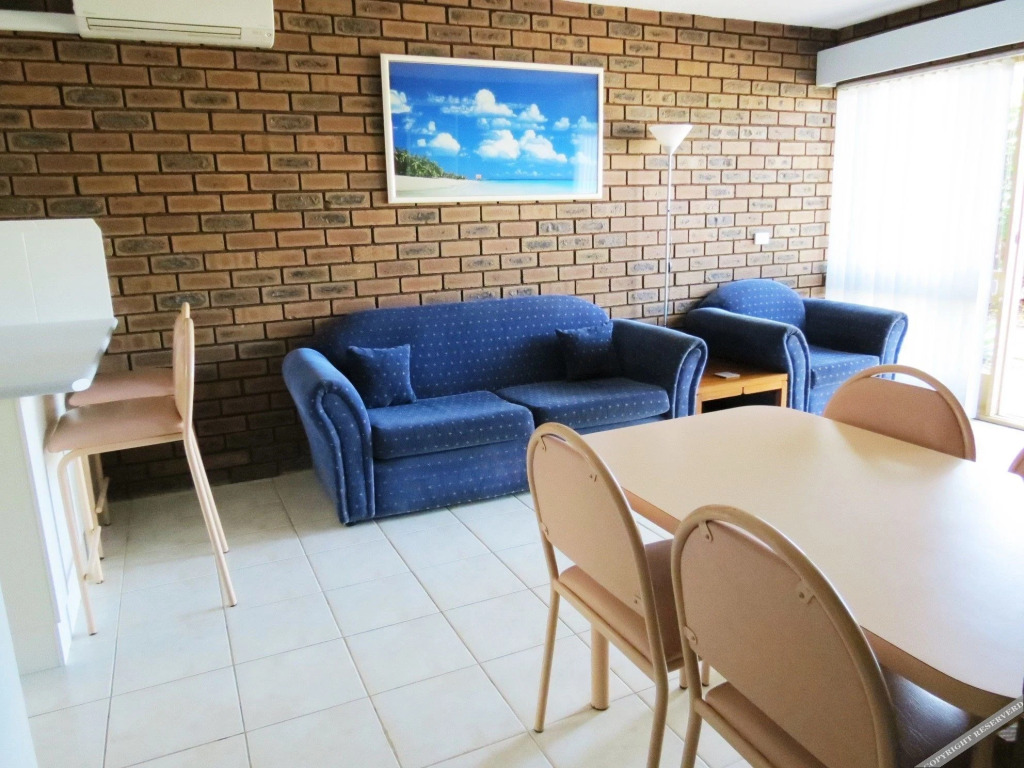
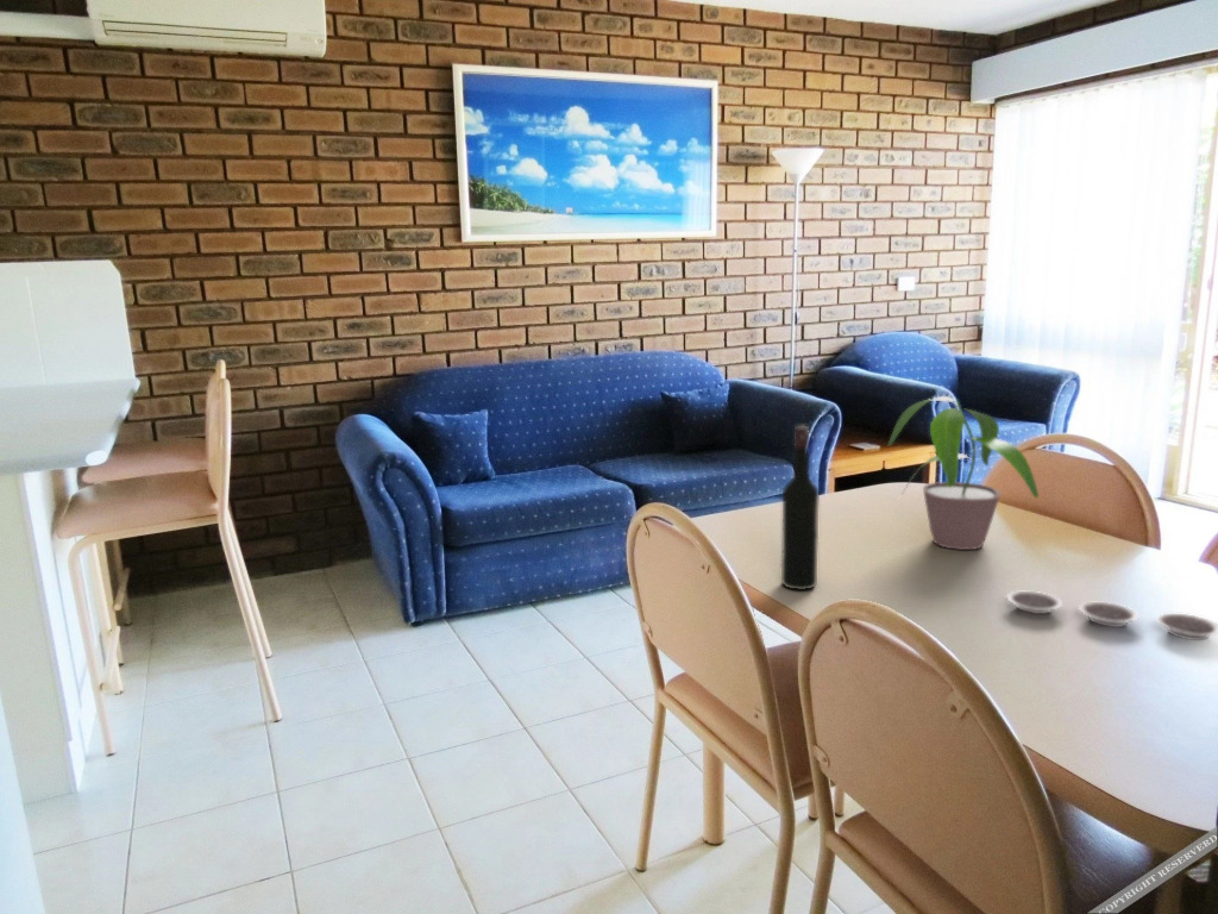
+ plate [1005,590,1218,641]
+ wine bottle [780,425,821,591]
+ potted plant [887,395,1040,551]
